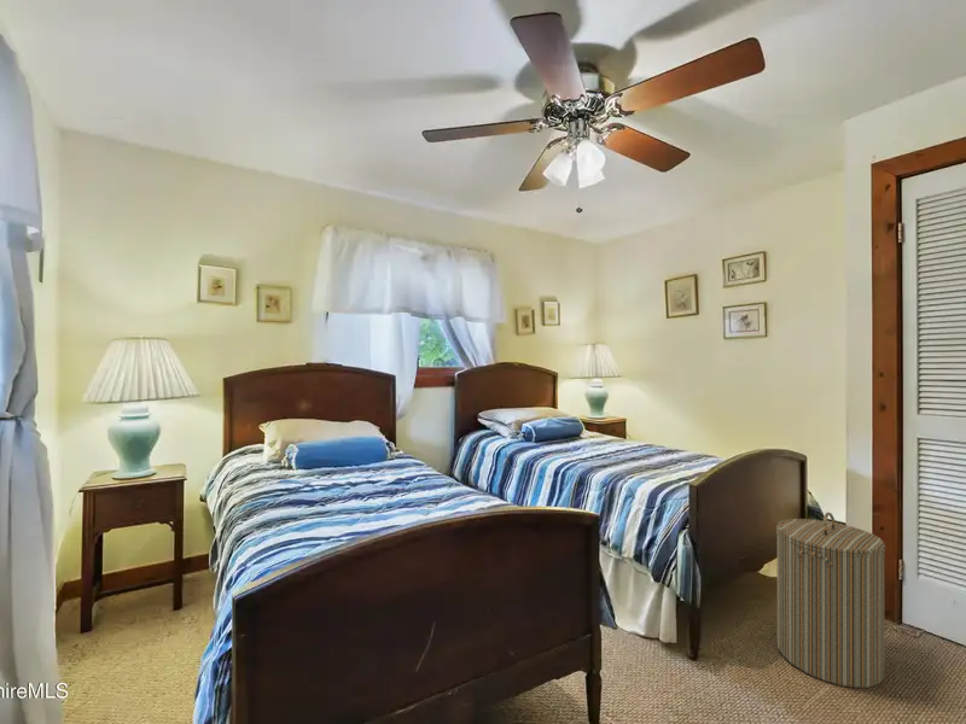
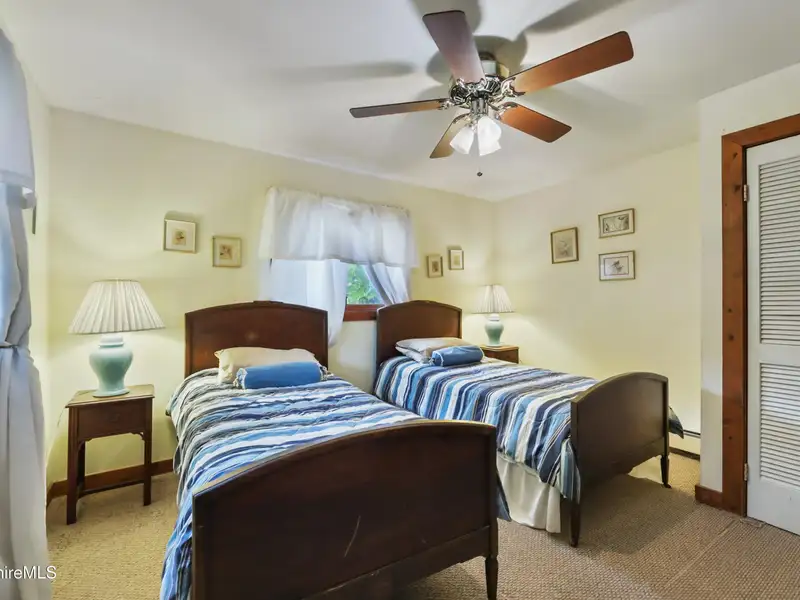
- laundry hamper [775,510,886,689]
